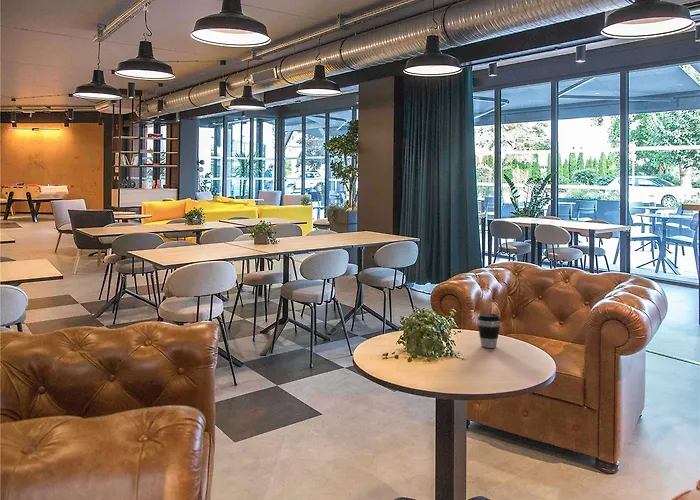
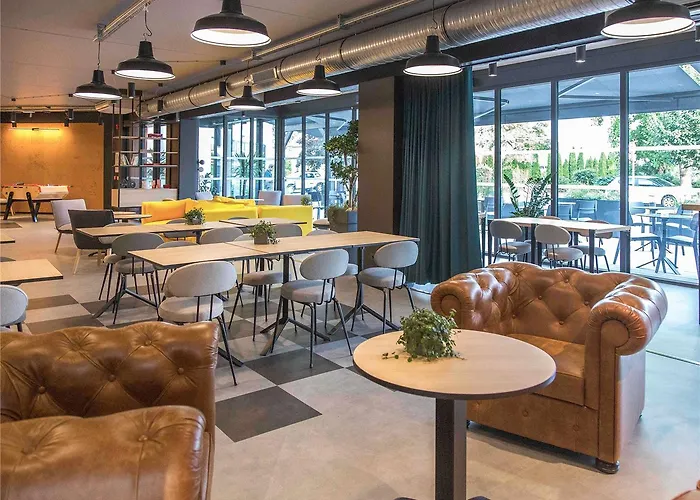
- coffee cup [477,313,501,349]
